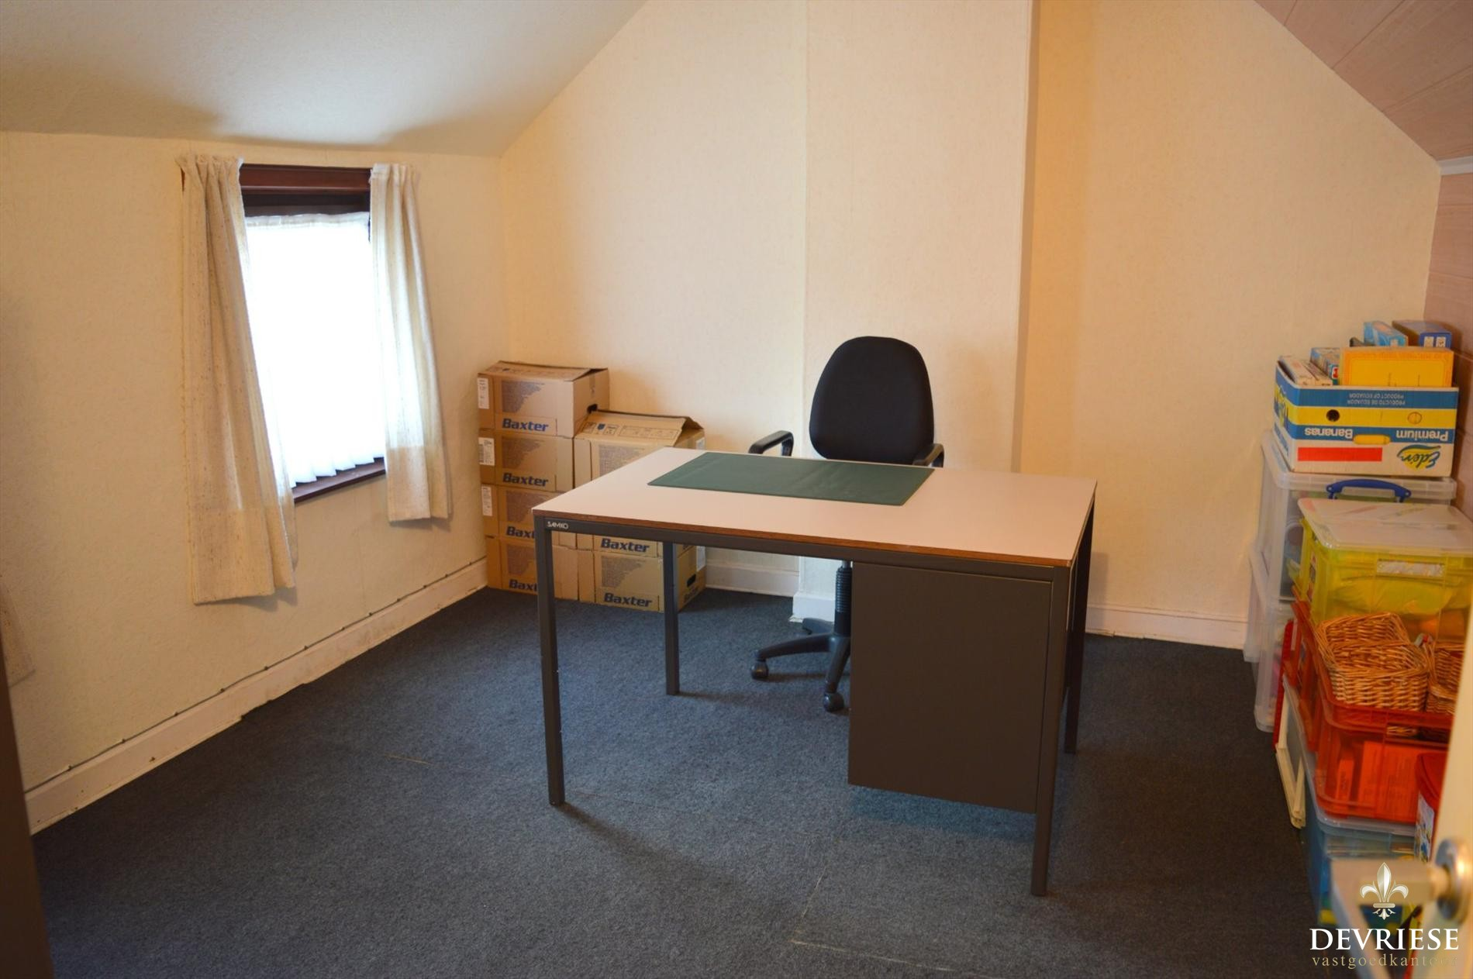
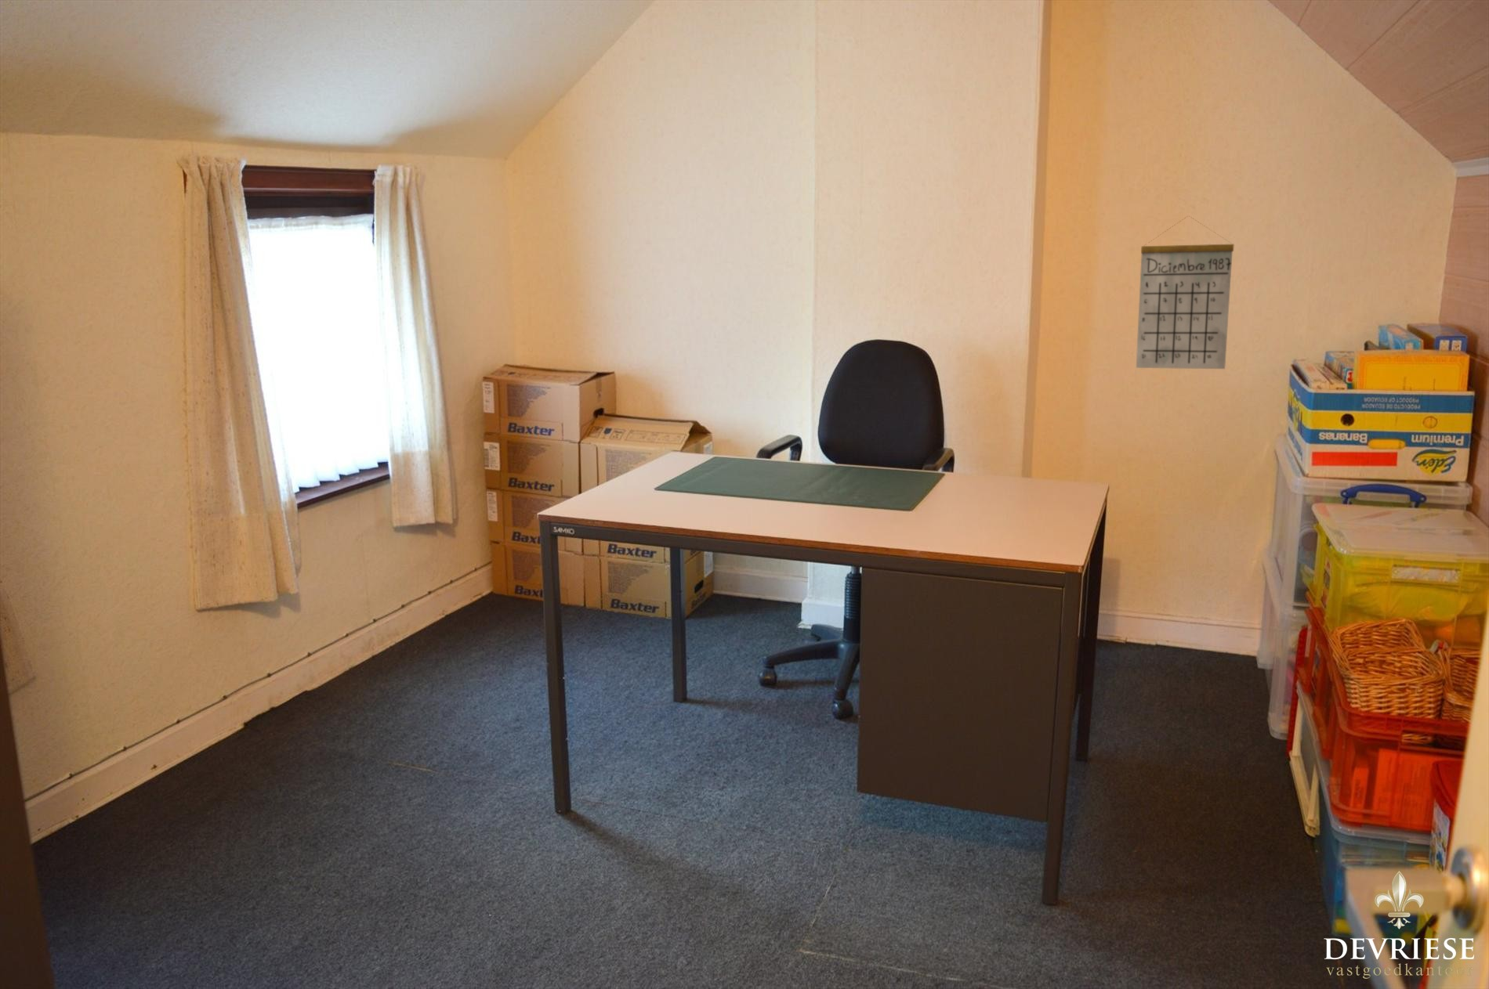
+ calendar [1136,214,1235,370]
